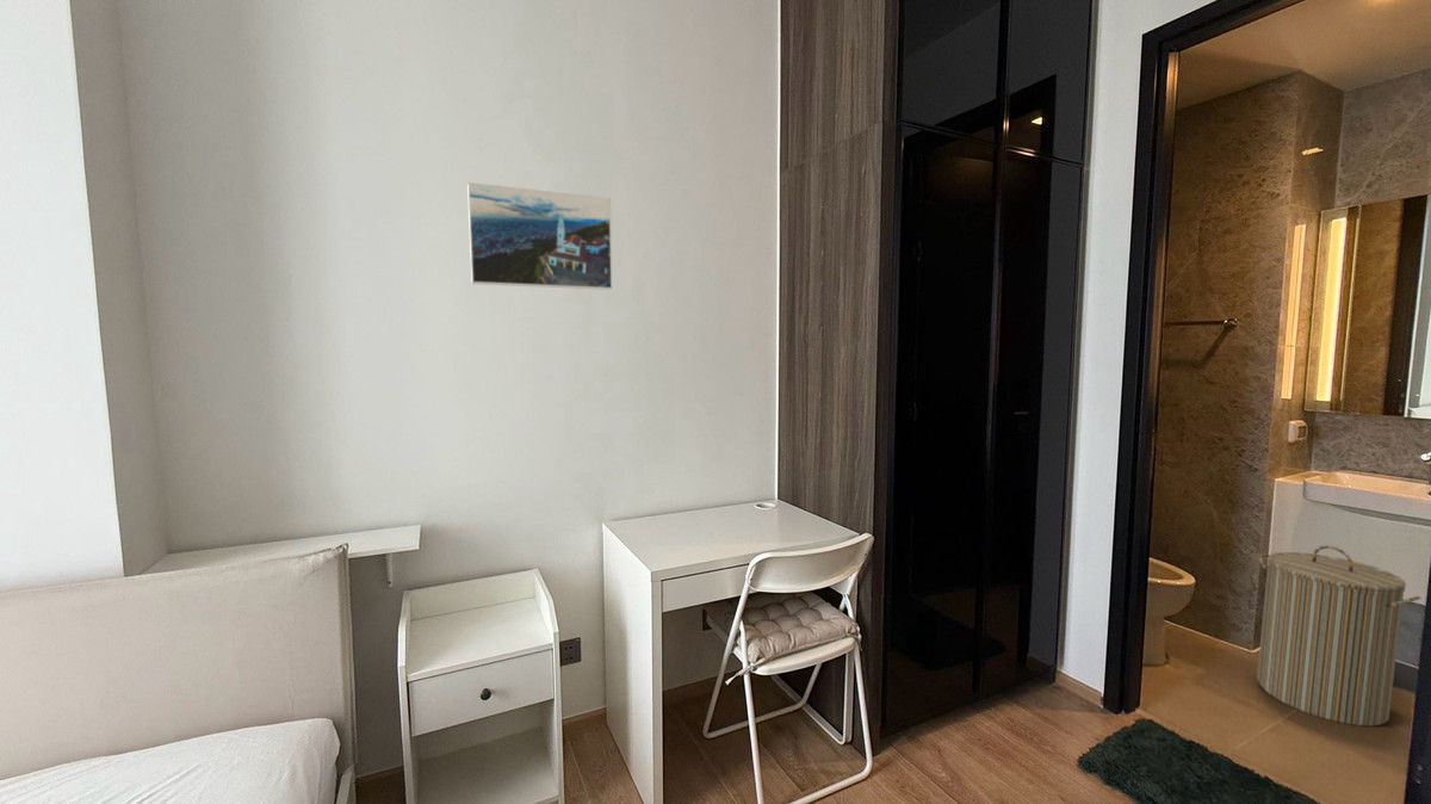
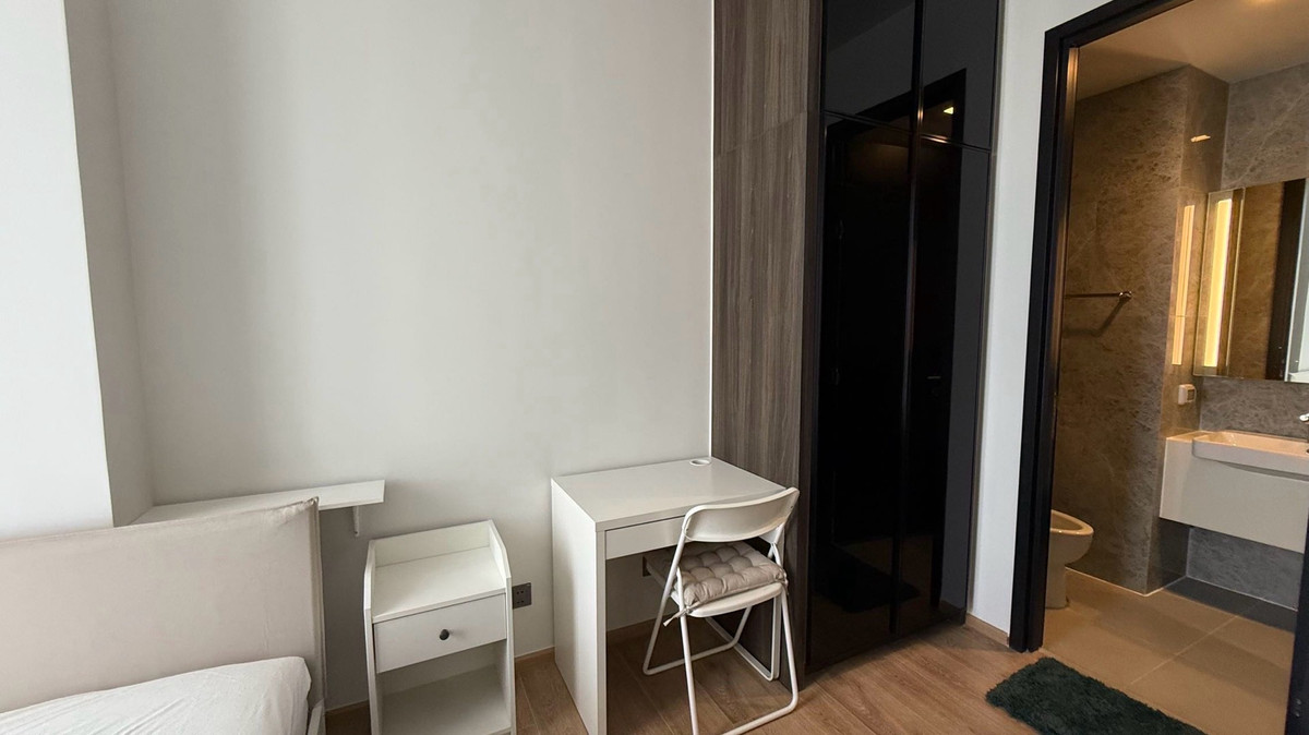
- laundry hamper [1256,544,1421,728]
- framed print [466,181,613,291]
